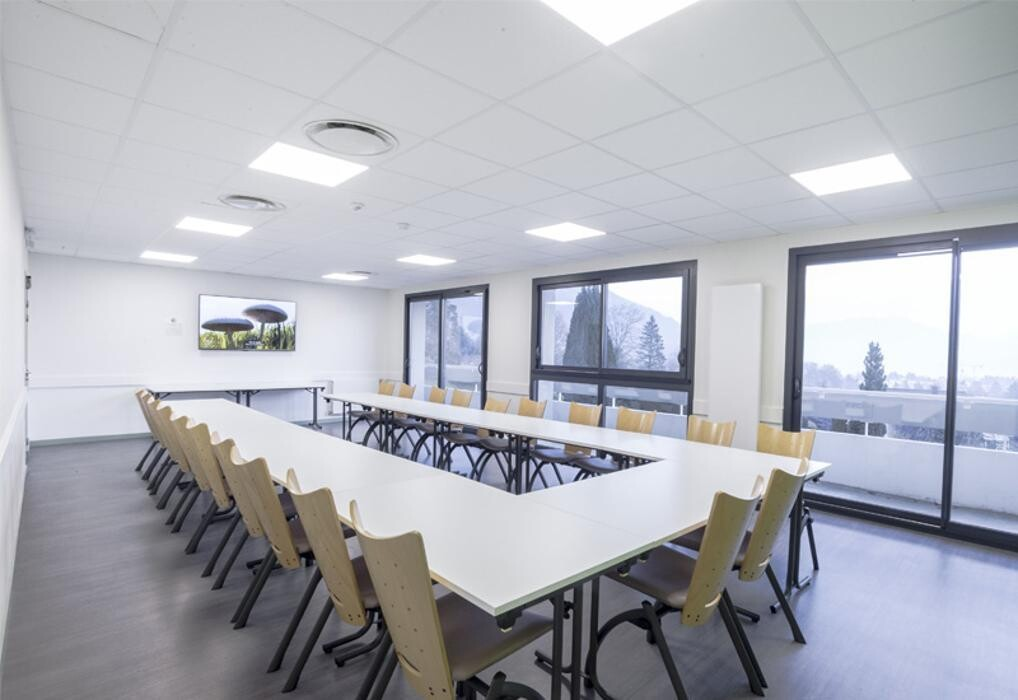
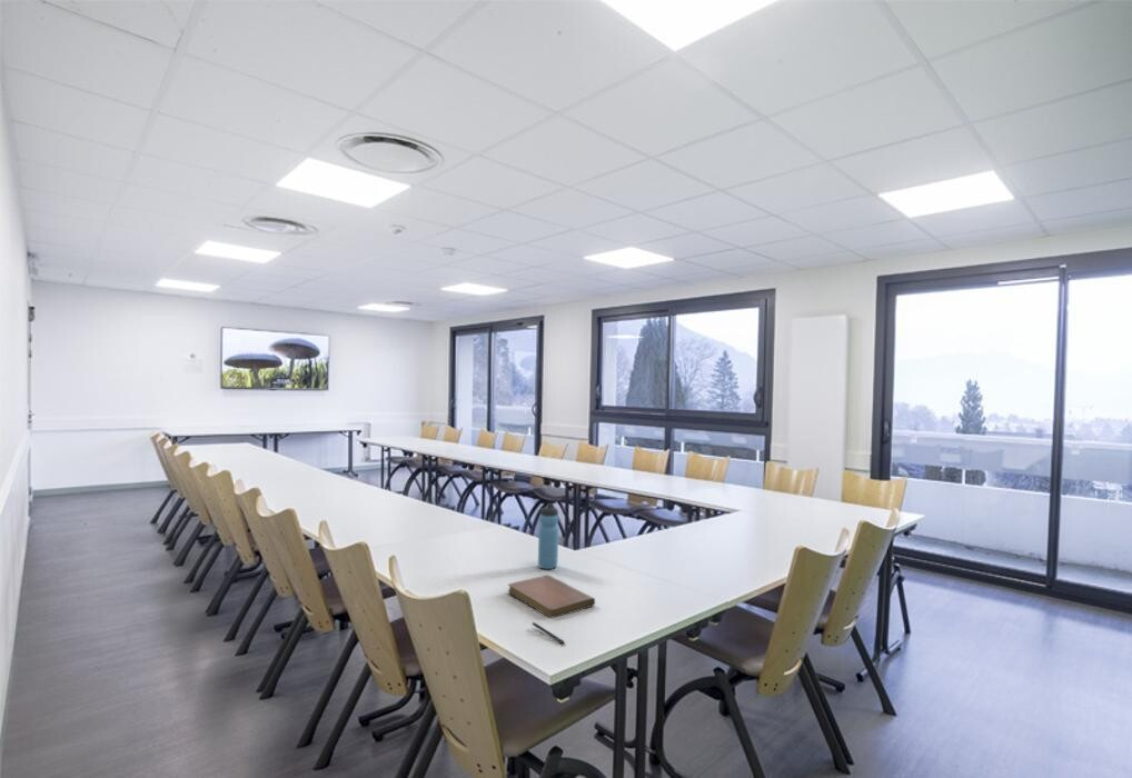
+ pen [532,621,566,645]
+ notebook [507,575,596,619]
+ water bottle [537,502,559,570]
